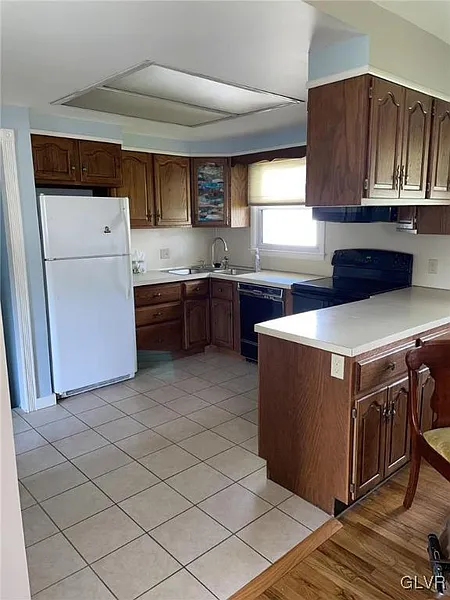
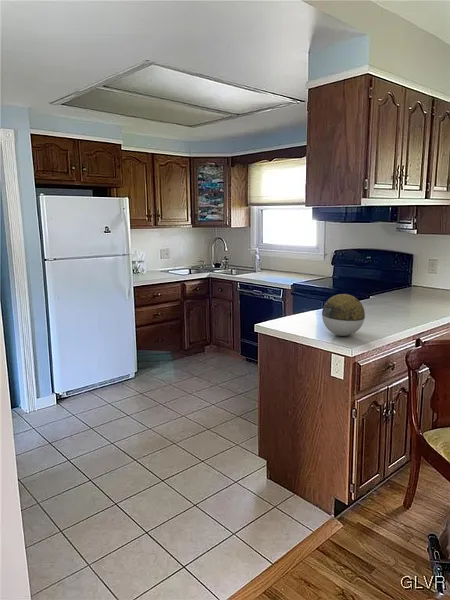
+ decorative ball [321,293,366,337]
